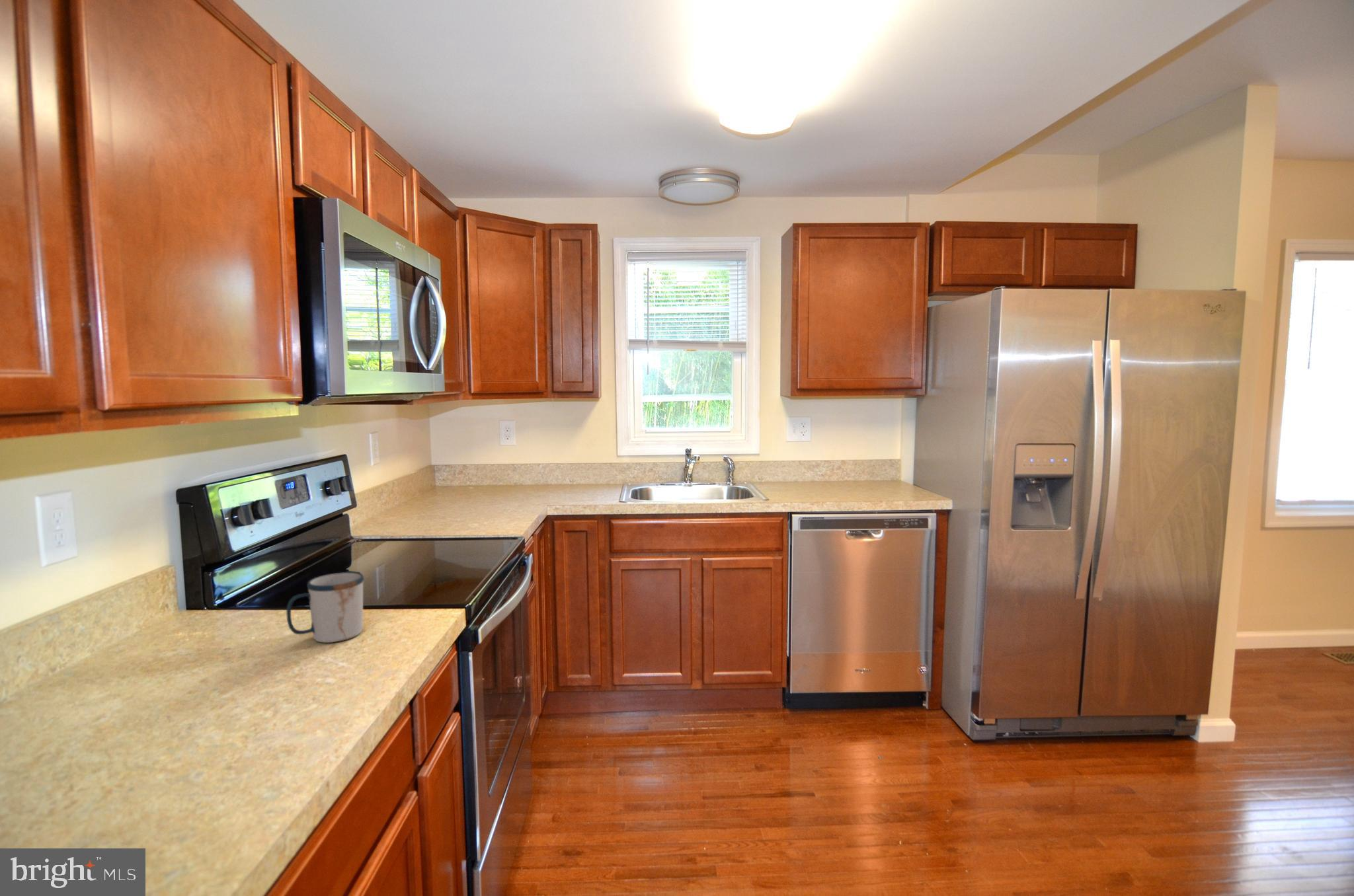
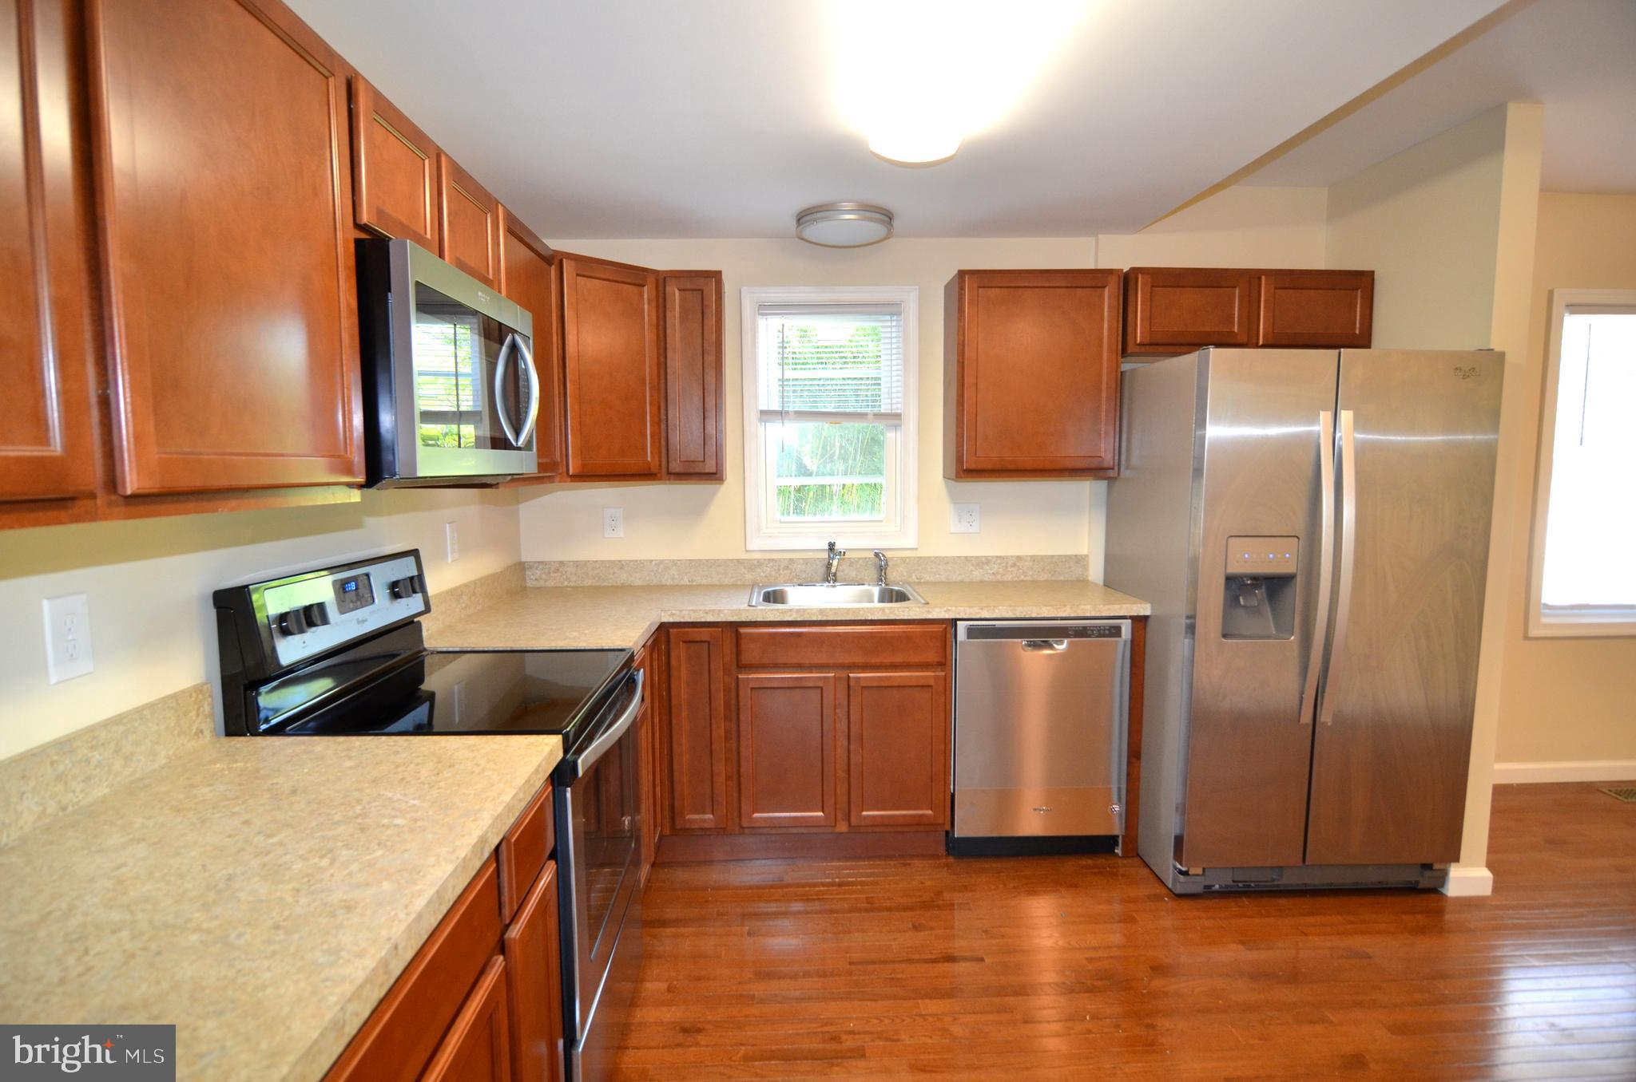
- mug [286,572,365,644]
